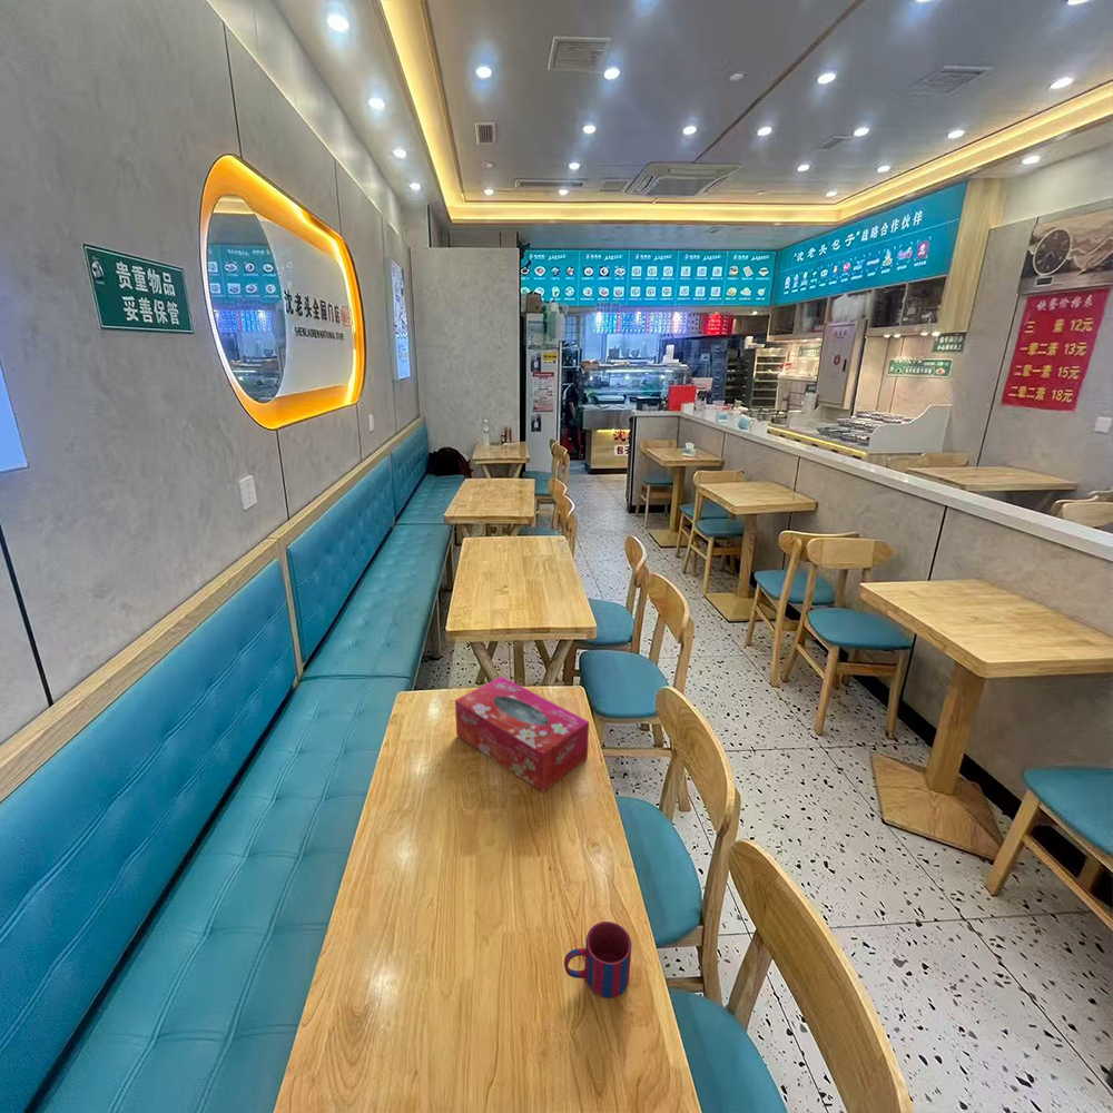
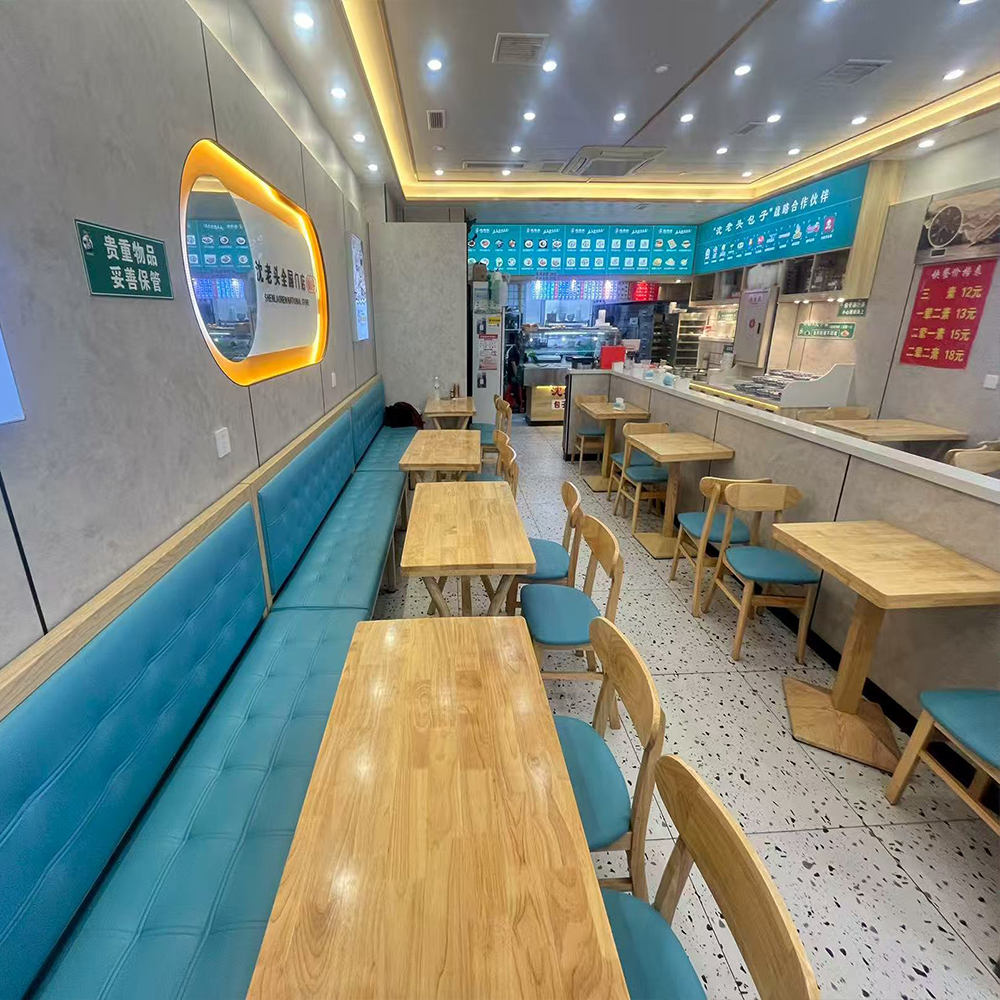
- tissue box [454,676,590,794]
- mug [563,920,632,999]
